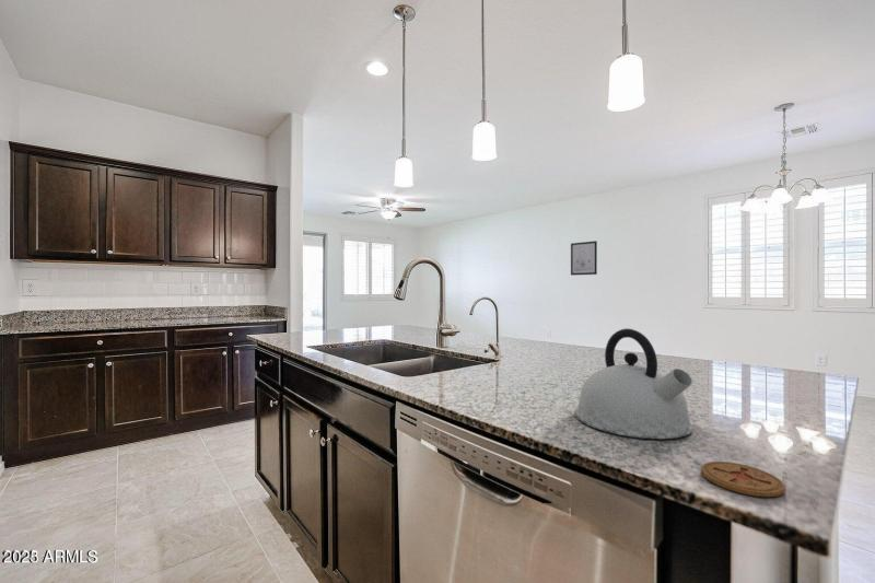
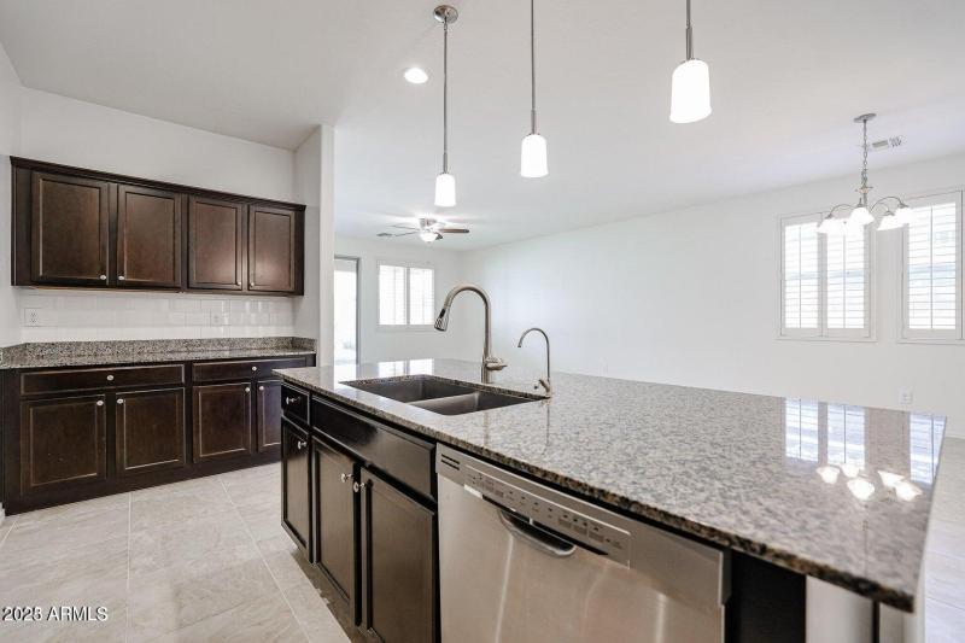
- wall art [570,240,598,277]
- coaster [700,460,786,498]
- kettle [574,327,695,440]
